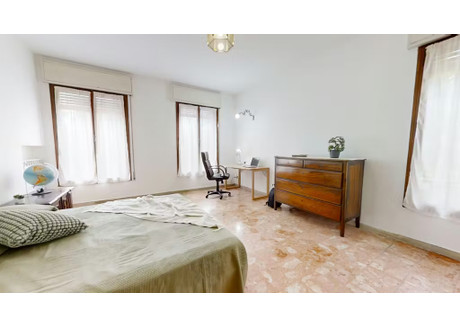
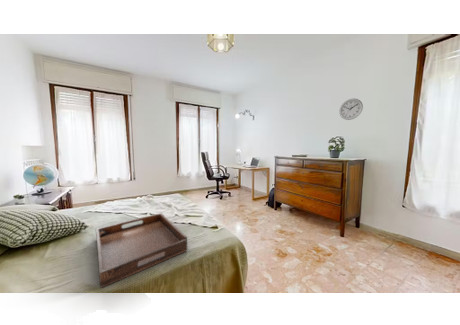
+ serving tray [95,212,188,289]
+ wall clock [338,98,364,121]
